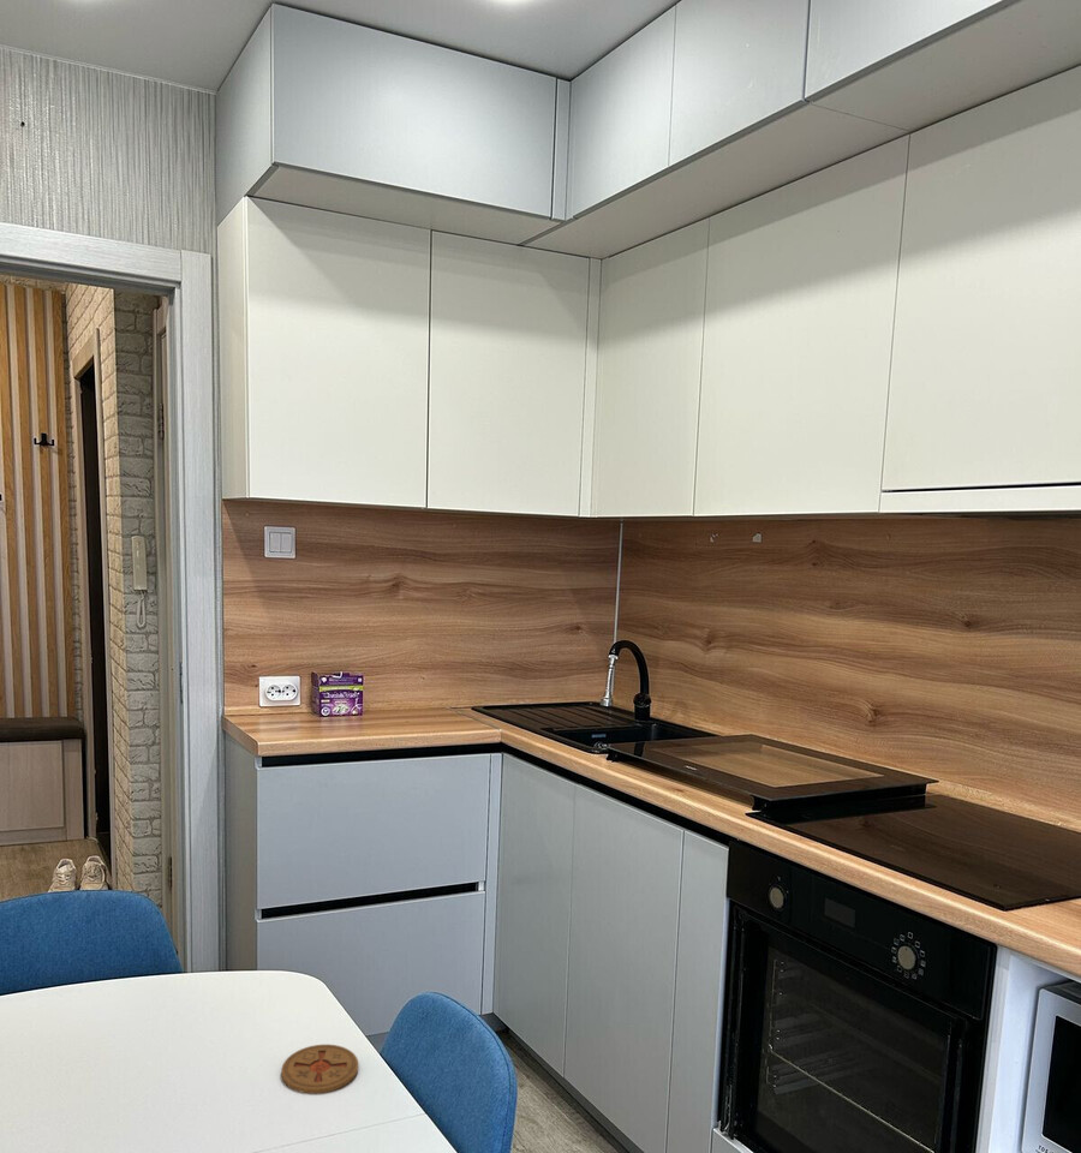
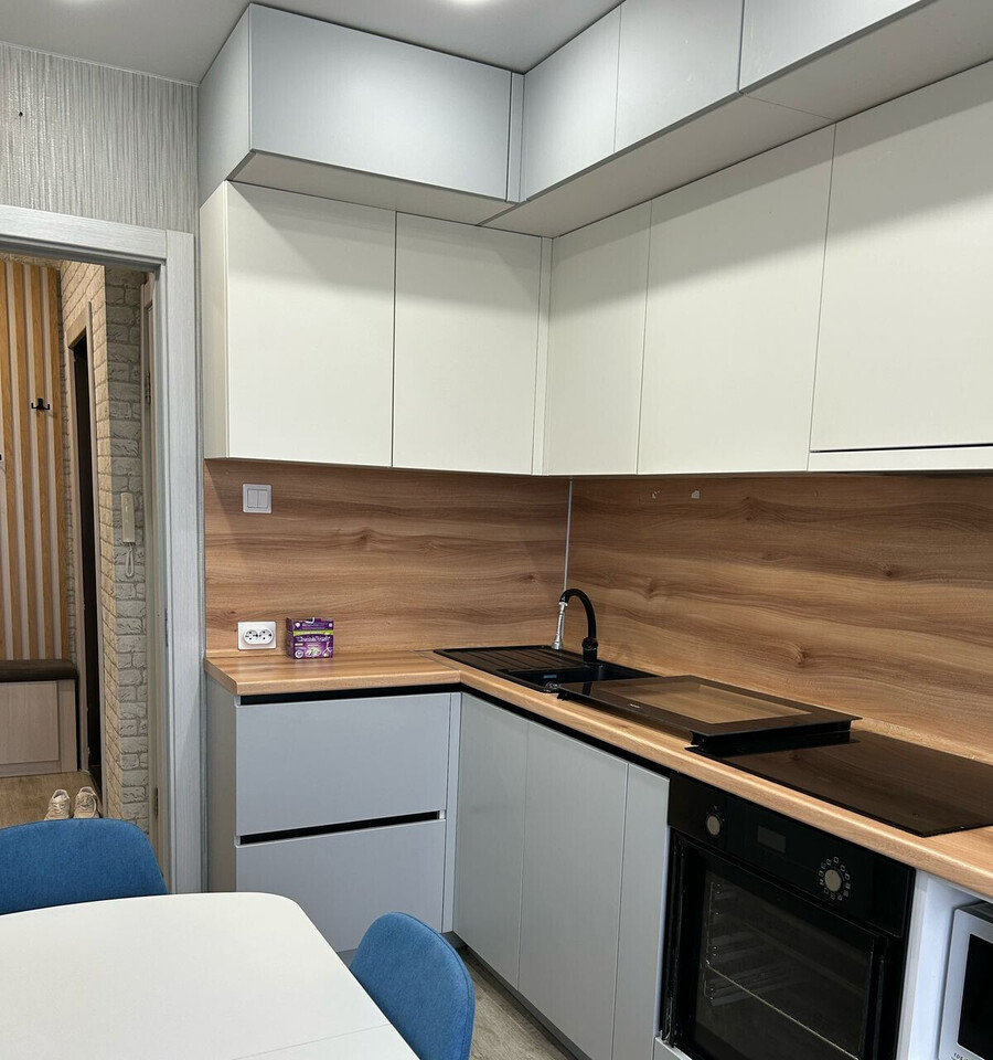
- coaster [280,1044,359,1094]
